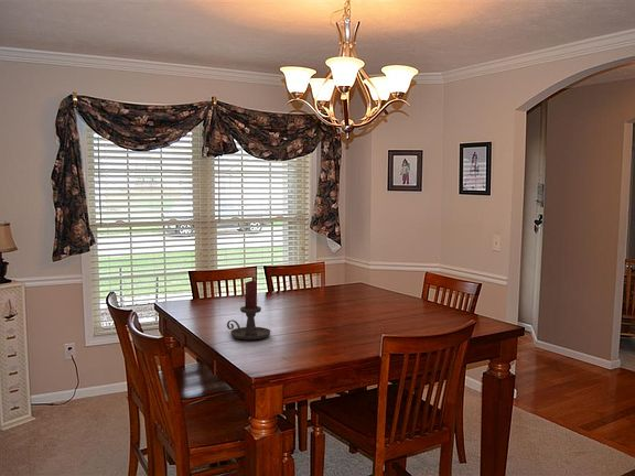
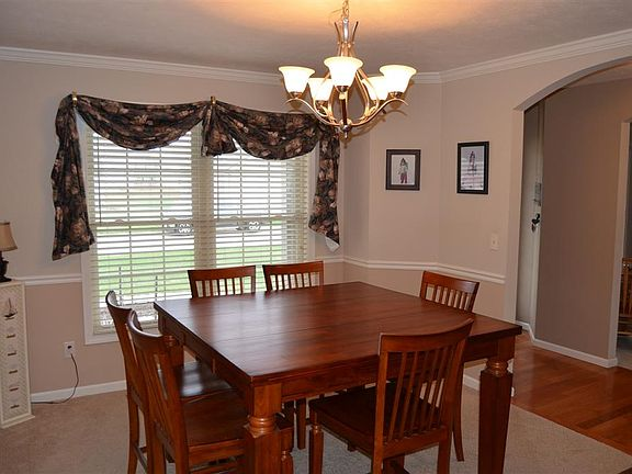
- candle holder [226,280,271,340]
